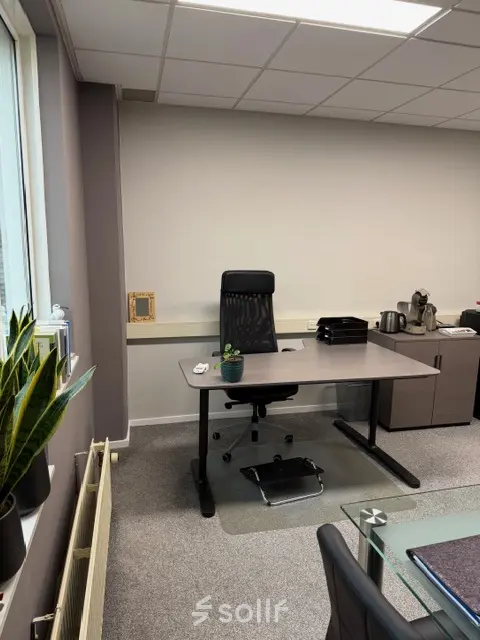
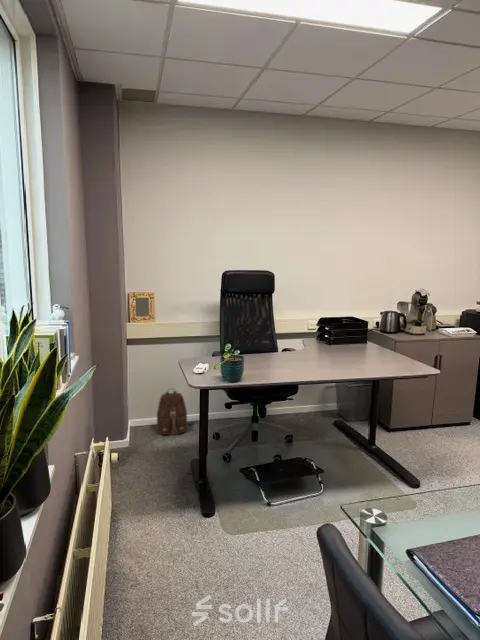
+ backpack [150,387,193,436]
